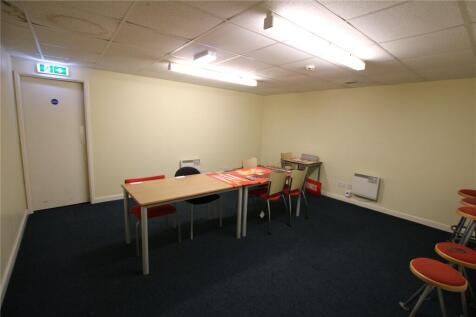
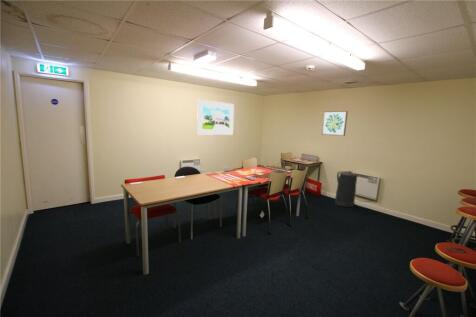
+ trash can [334,170,359,208]
+ wall art [321,110,349,137]
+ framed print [196,99,235,136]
